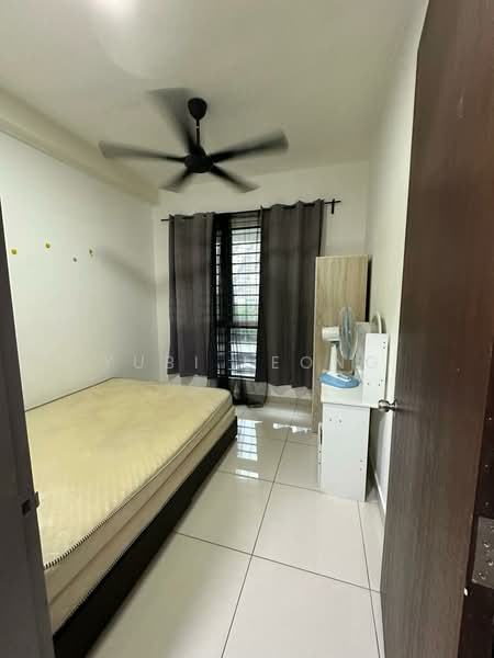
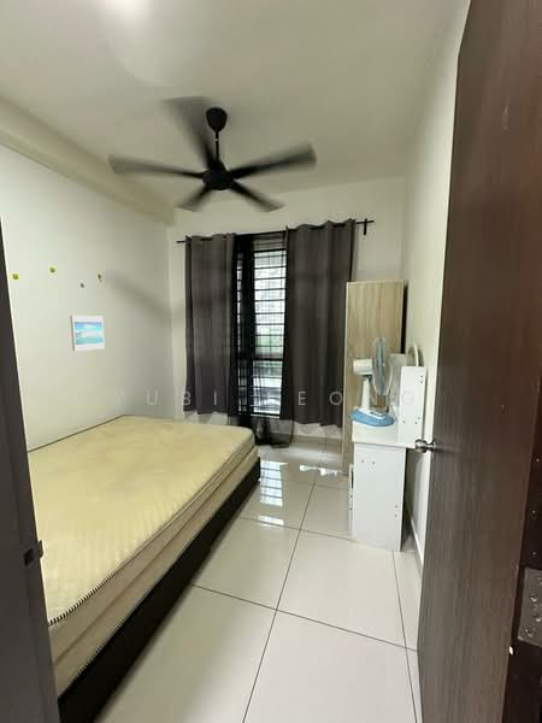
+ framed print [69,315,106,352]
